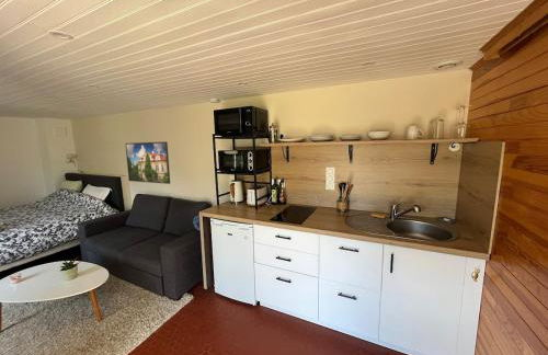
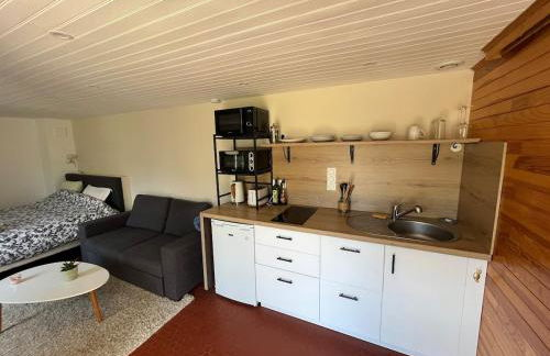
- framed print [124,140,171,185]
